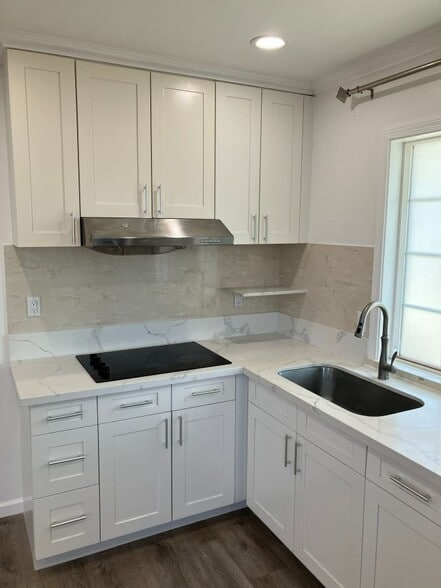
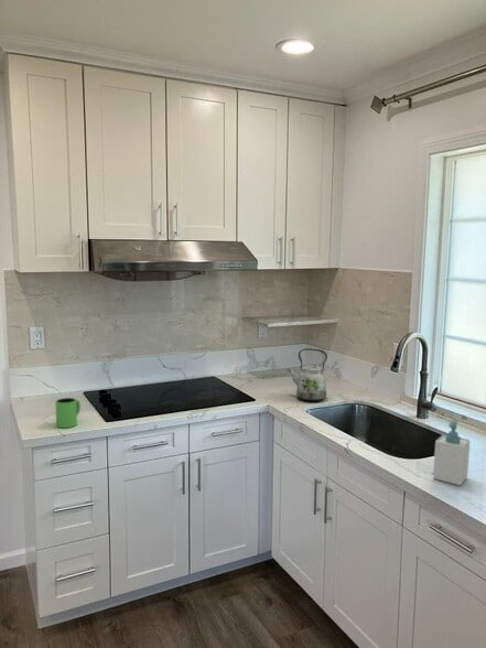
+ kettle [287,347,328,402]
+ mug [54,397,82,429]
+ soap bottle [432,419,471,486]
